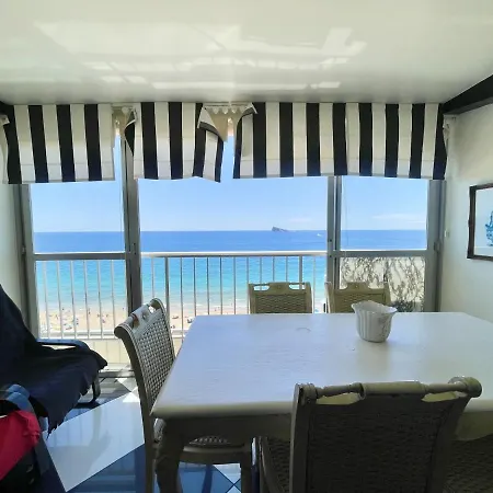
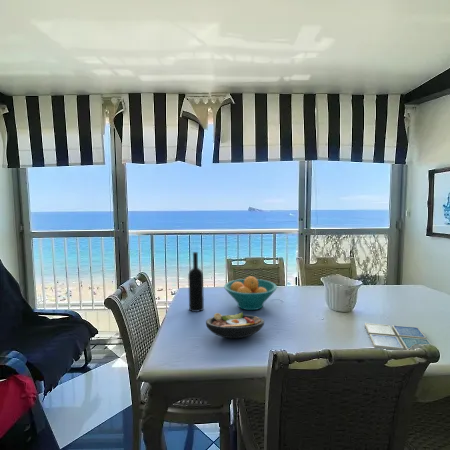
+ wine bottle [187,251,205,313]
+ drink coaster [364,322,432,351]
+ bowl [205,311,266,339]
+ fruit bowl [223,275,278,311]
